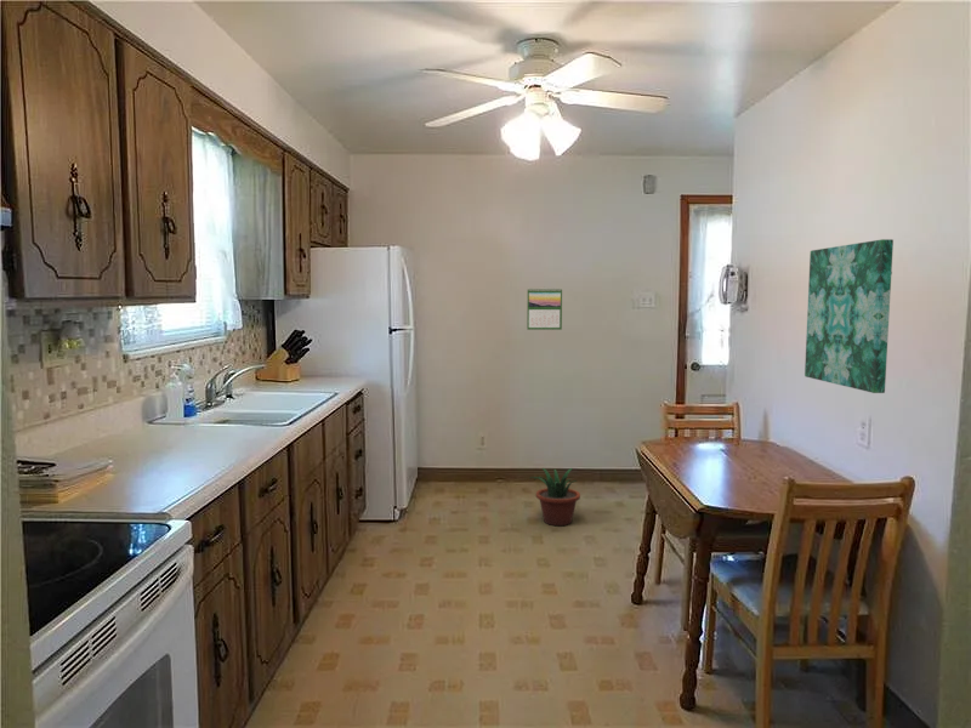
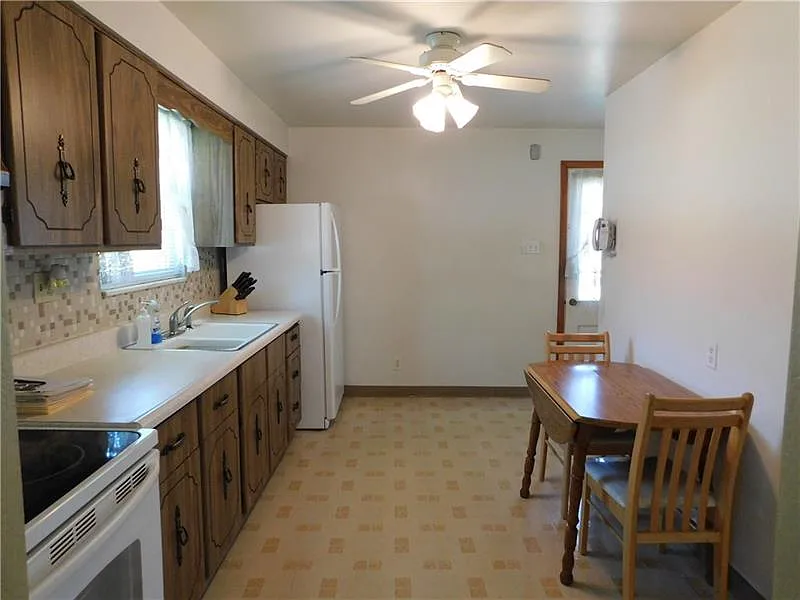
- potted plant [529,467,581,527]
- calendar [526,286,563,331]
- wall art [804,238,895,394]
